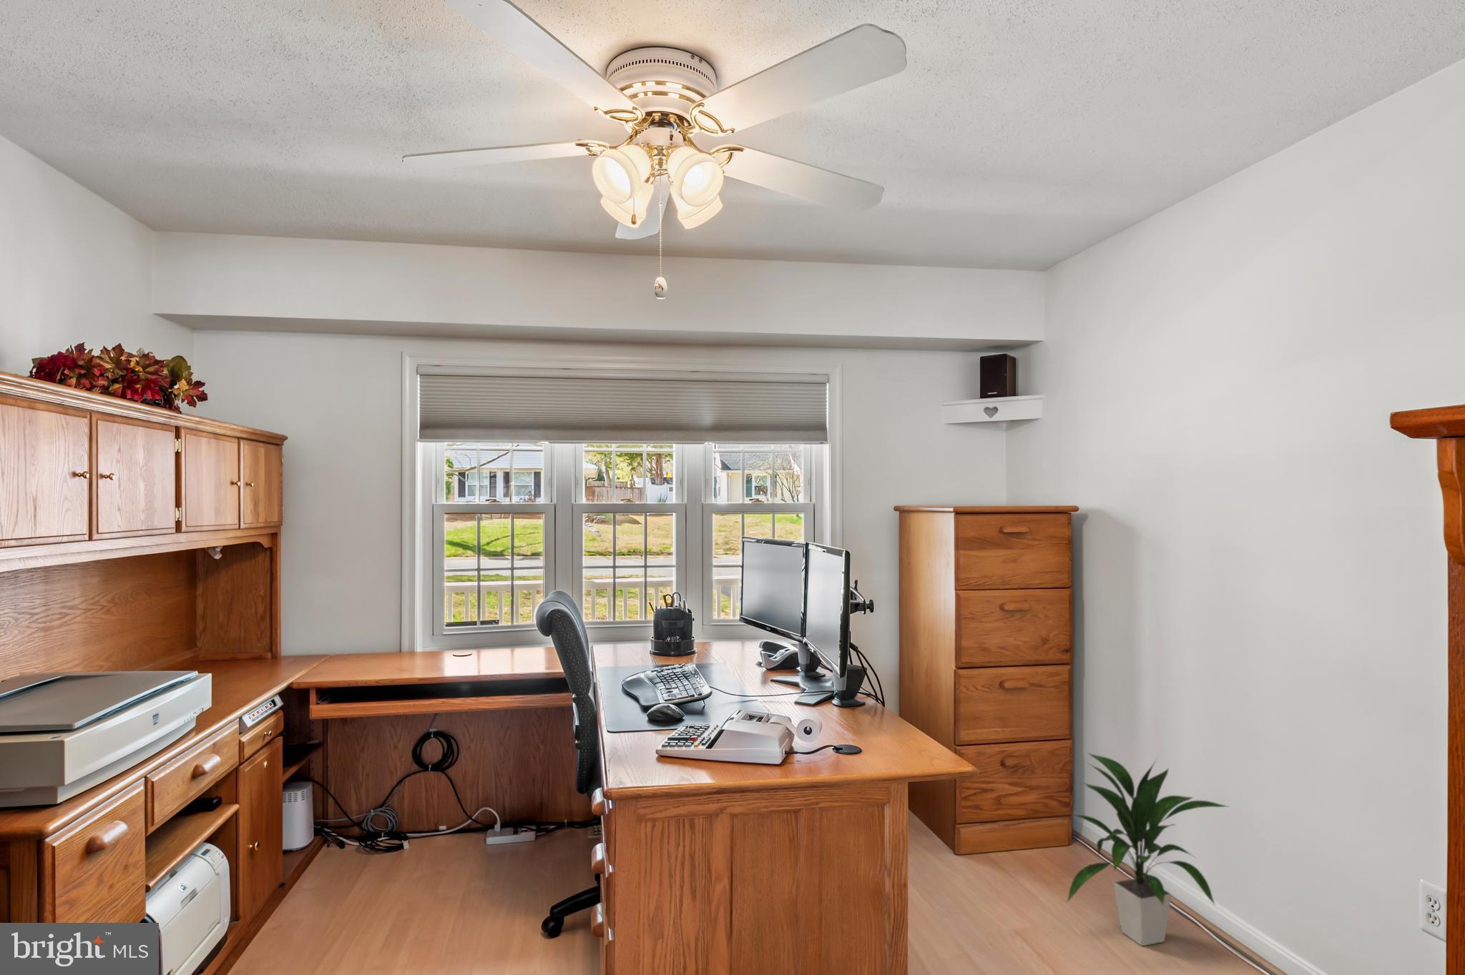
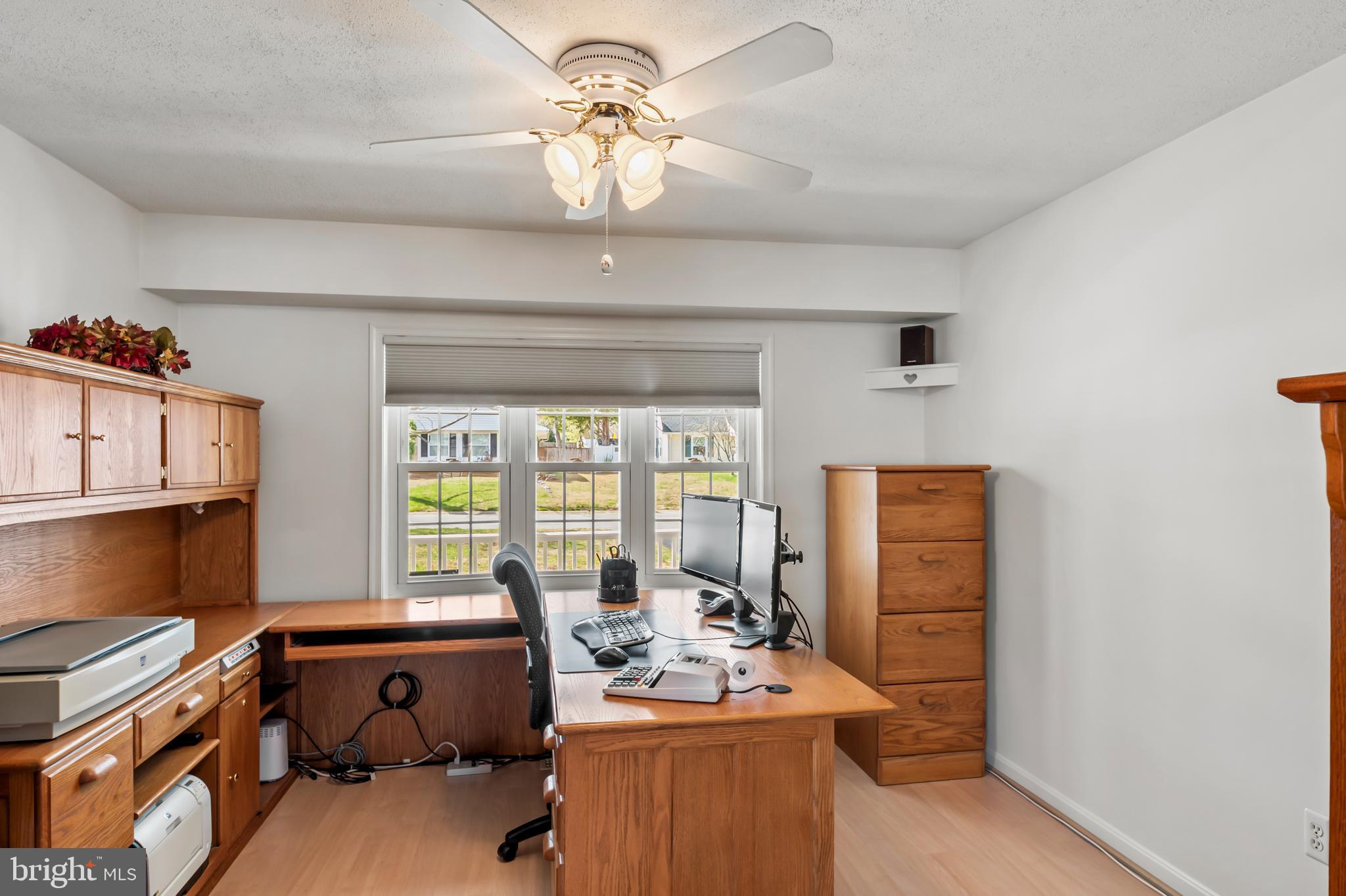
- indoor plant [1066,752,1229,947]
